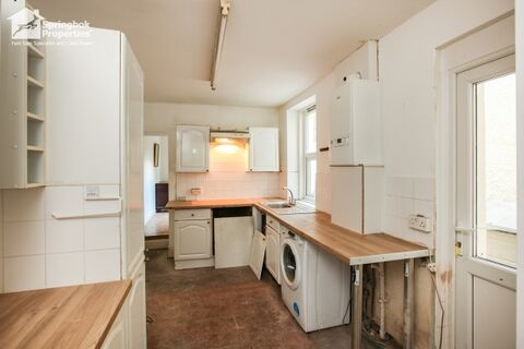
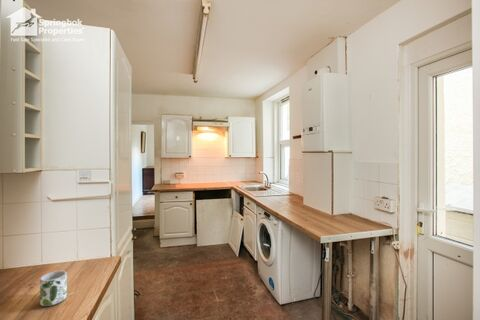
+ mug [39,270,68,307]
